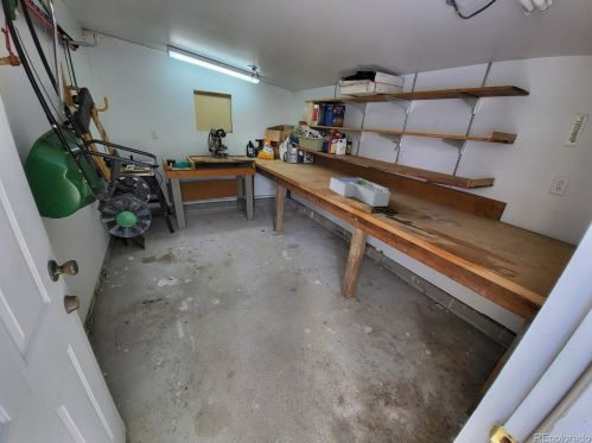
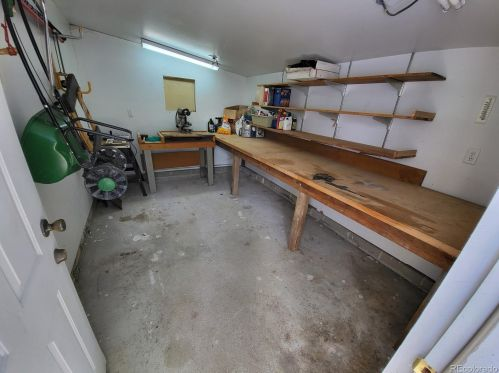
- desk organizer [329,176,392,208]
